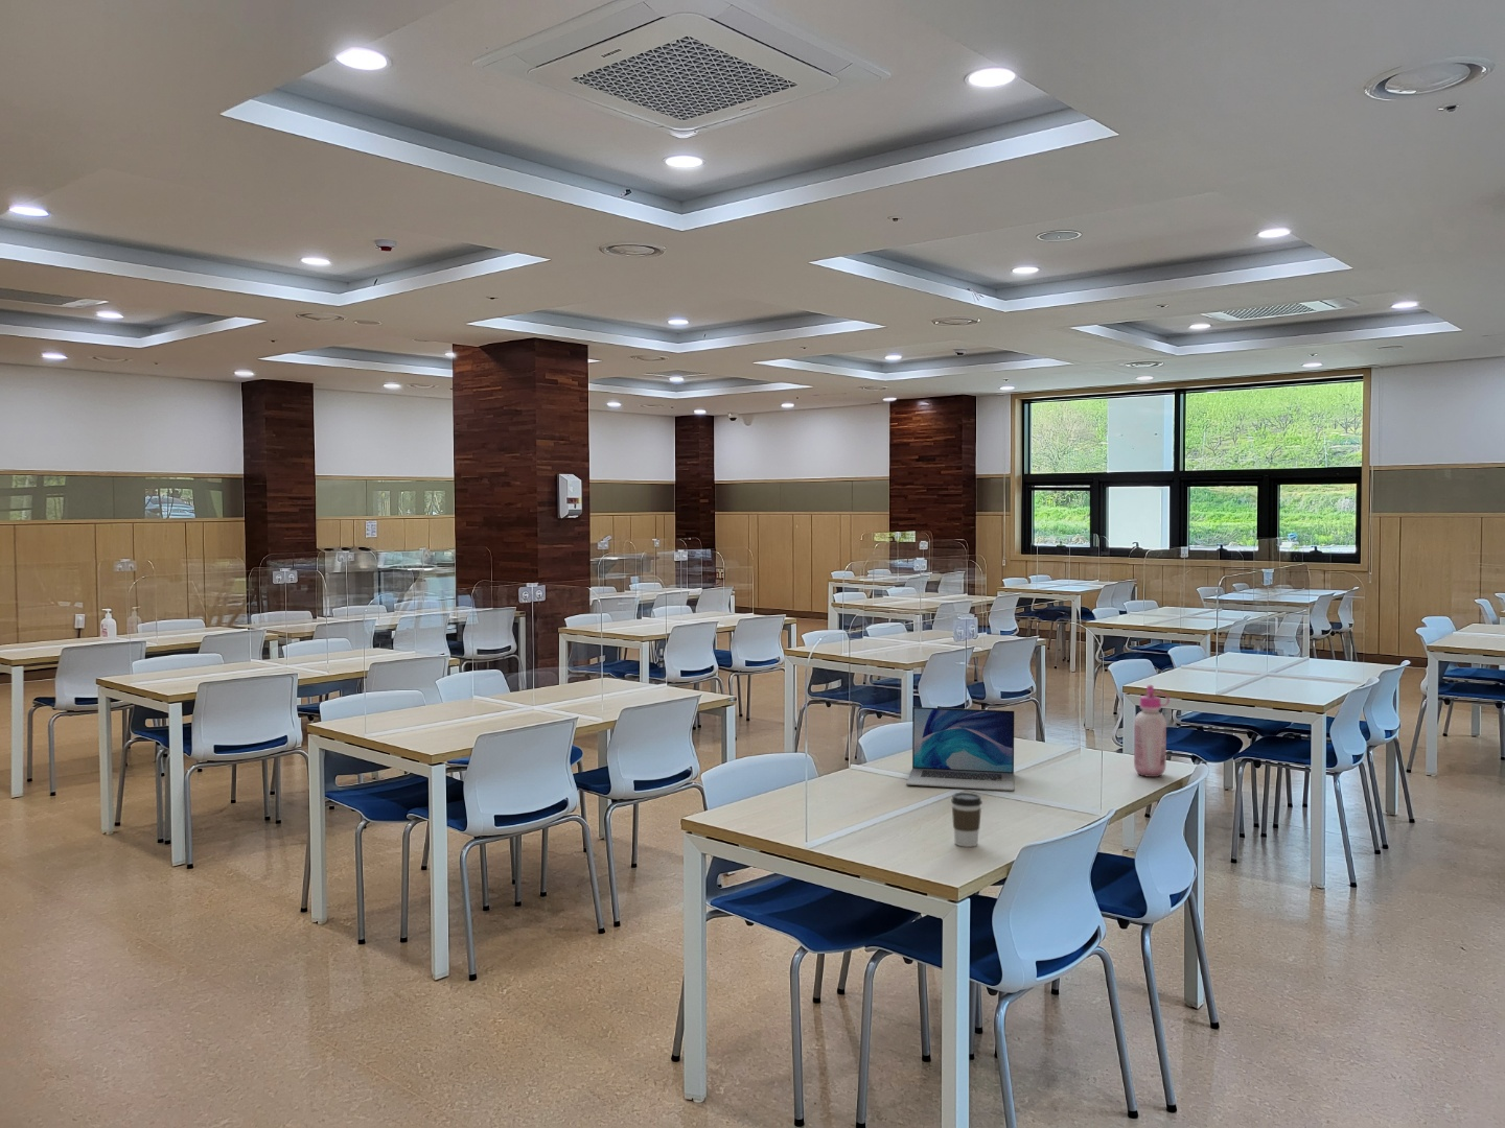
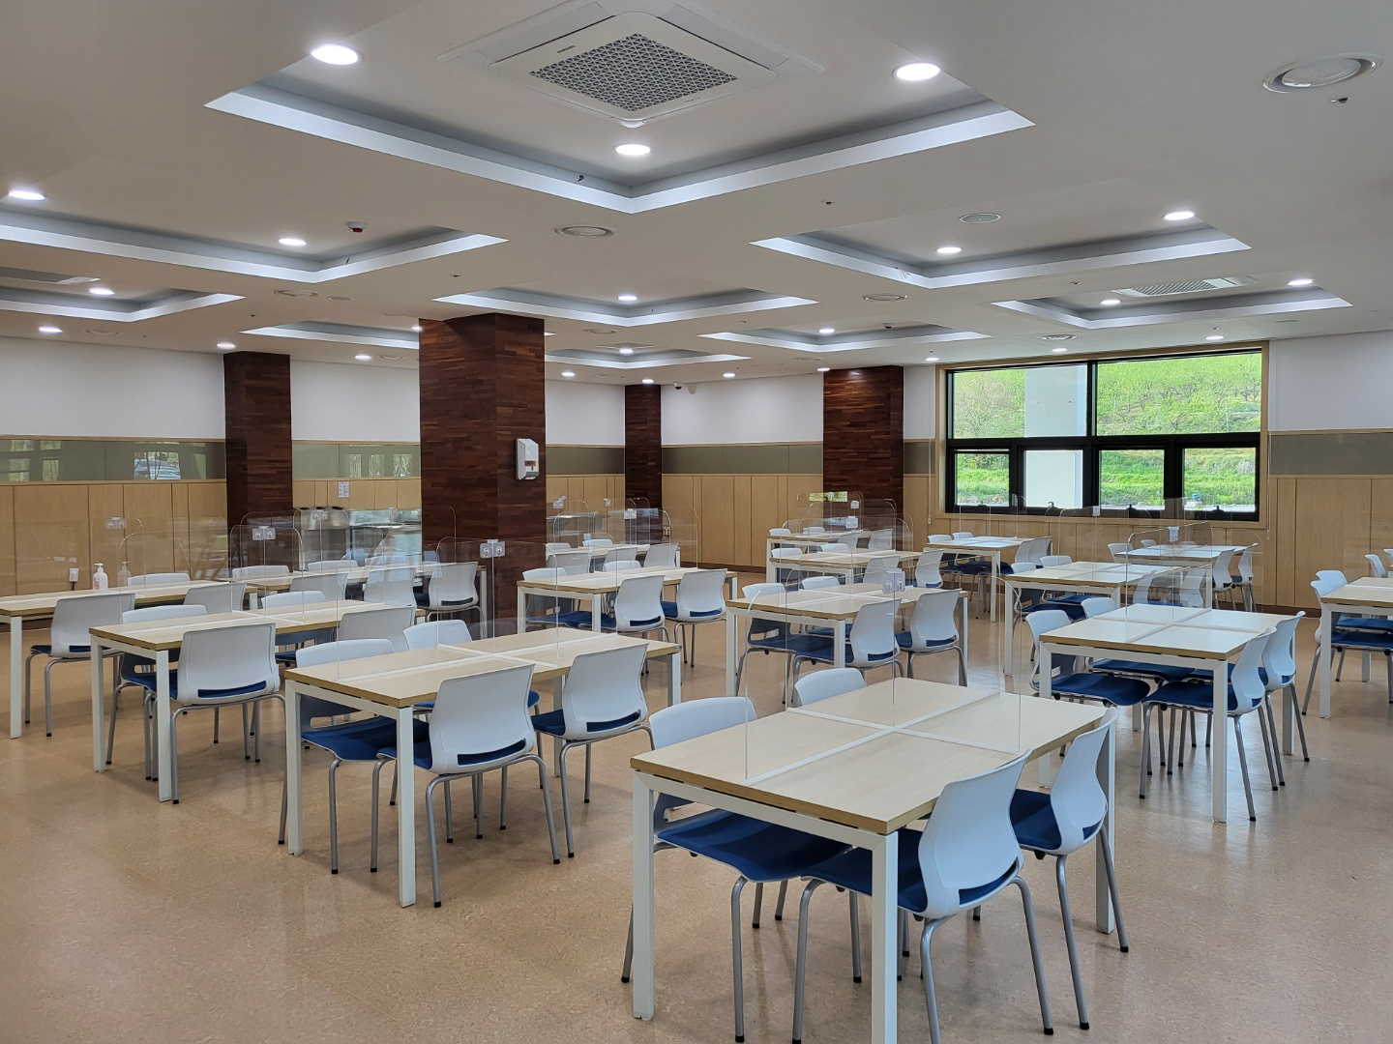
- coffee cup [950,791,984,848]
- glue bottle [1133,684,1171,778]
- laptop [905,706,1014,791]
